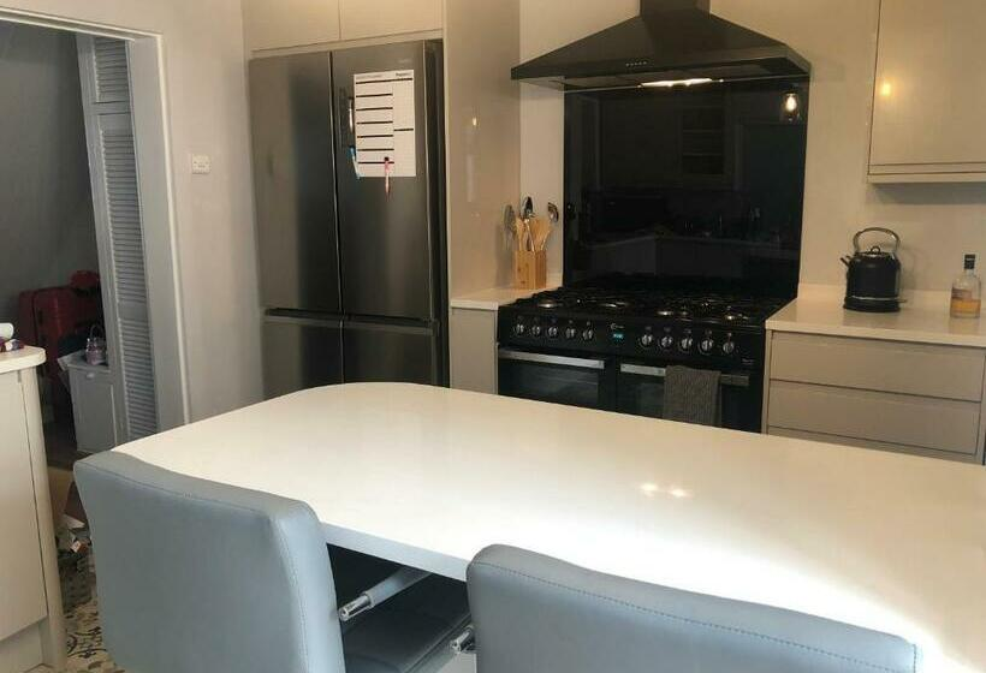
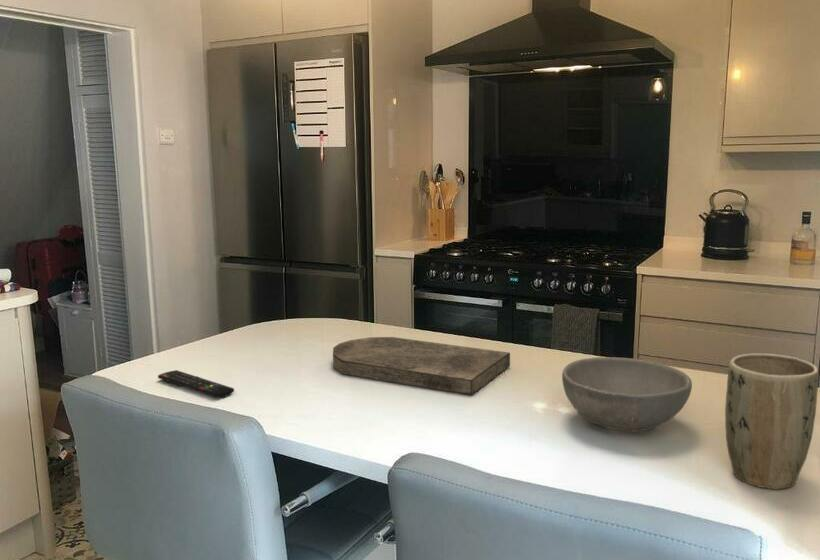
+ cutting board [332,336,511,396]
+ remote control [157,369,235,399]
+ plant pot [724,353,819,490]
+ bowl [561,356,693,432]
